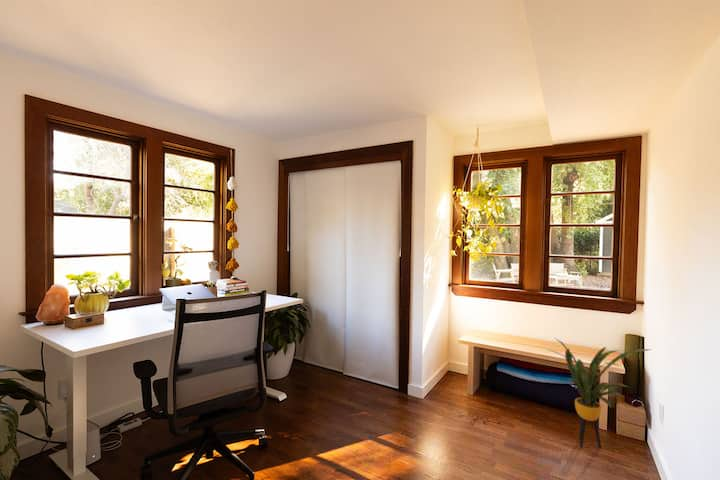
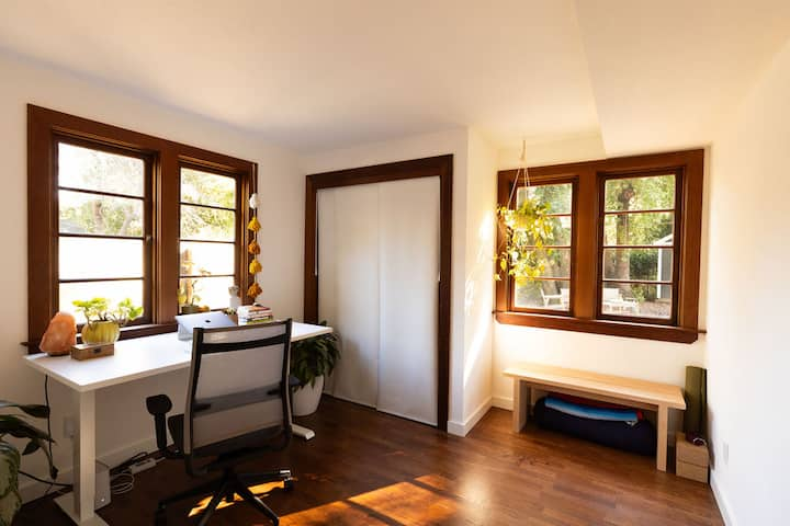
- house plant [547,337,651,448]
